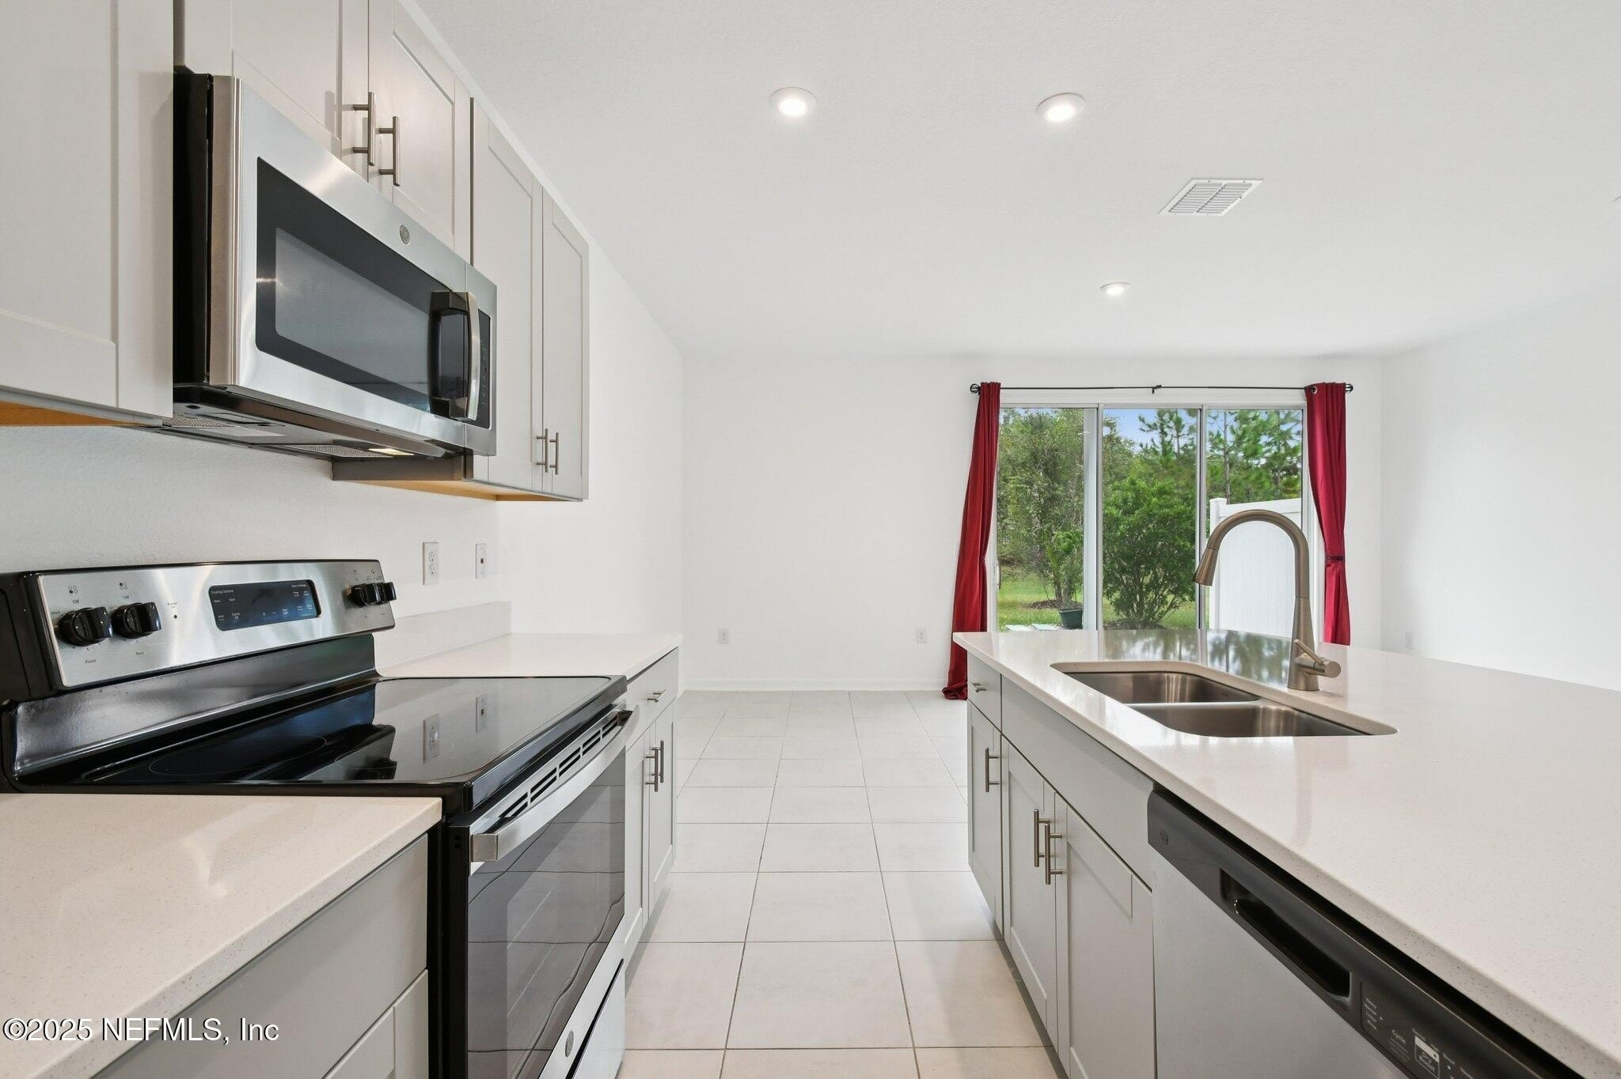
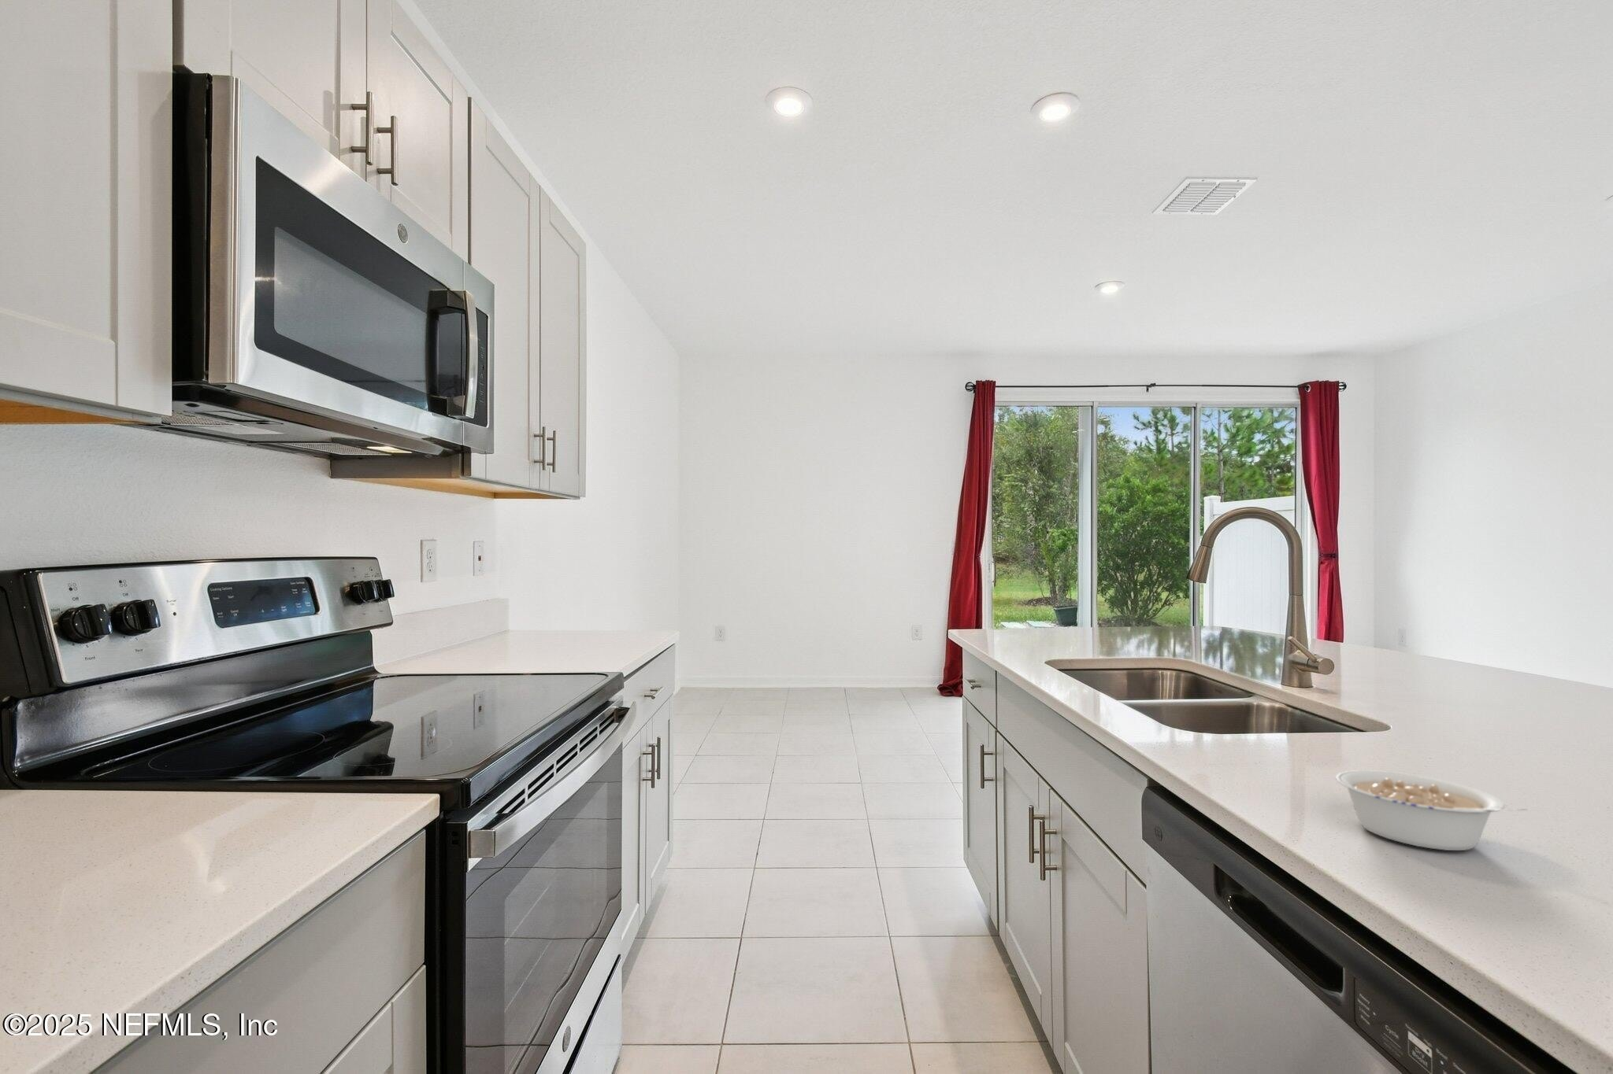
+ legume [1335,770,1529,851]
